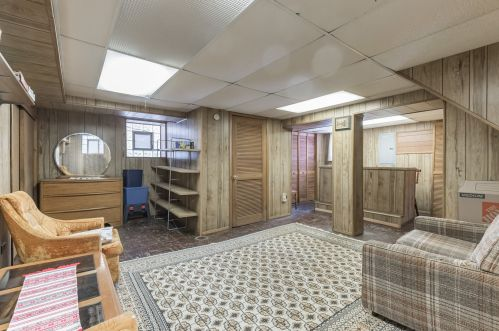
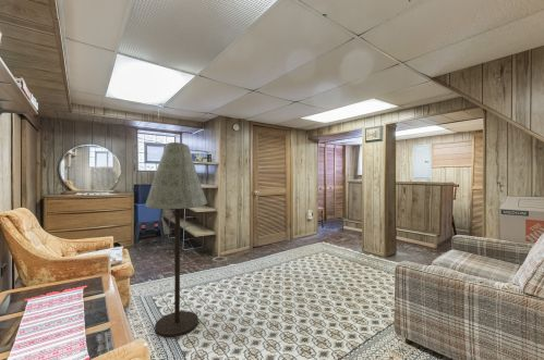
+ floor lamp [144,141,208,338]
